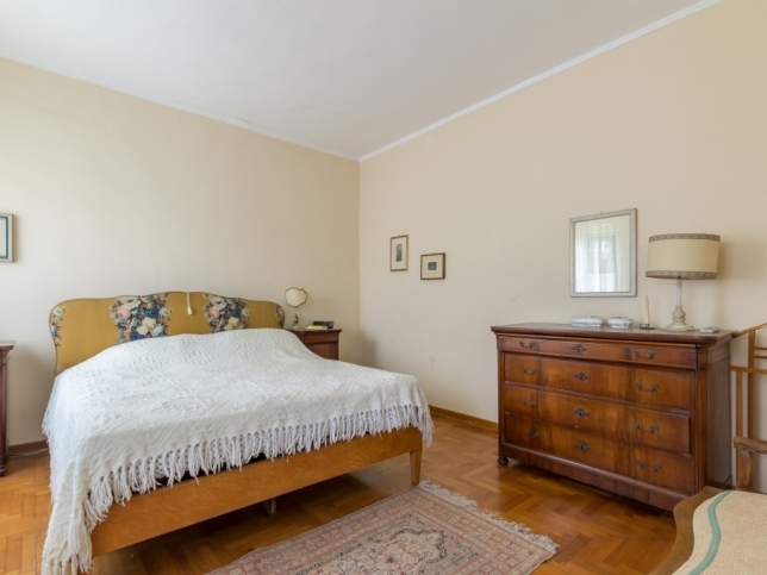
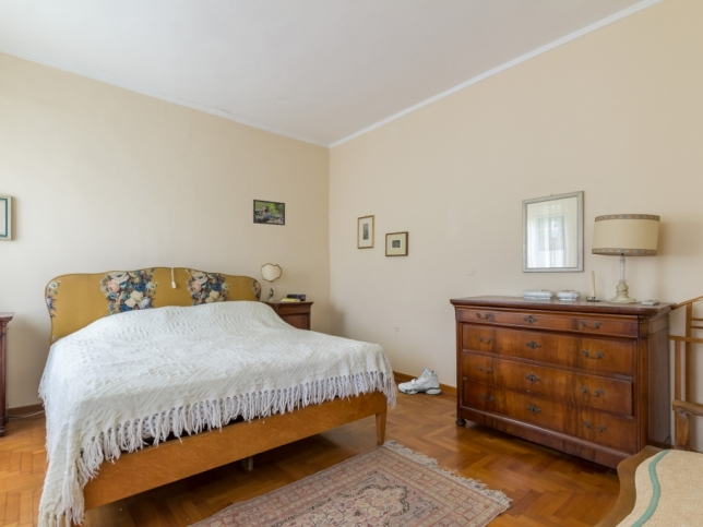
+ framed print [252,199,286,226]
+ sneaker [397,366,442,395]
